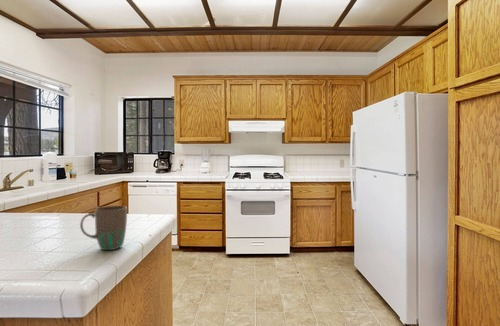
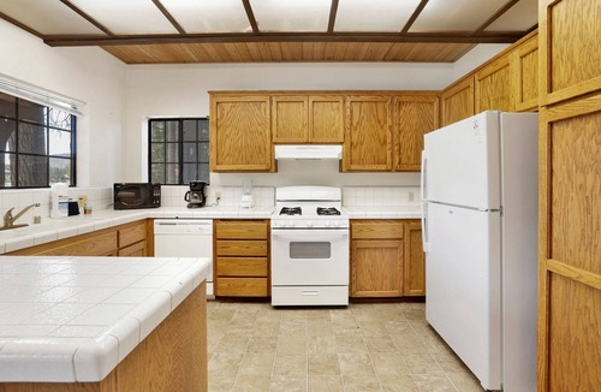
- mug [79,205,128,251]
